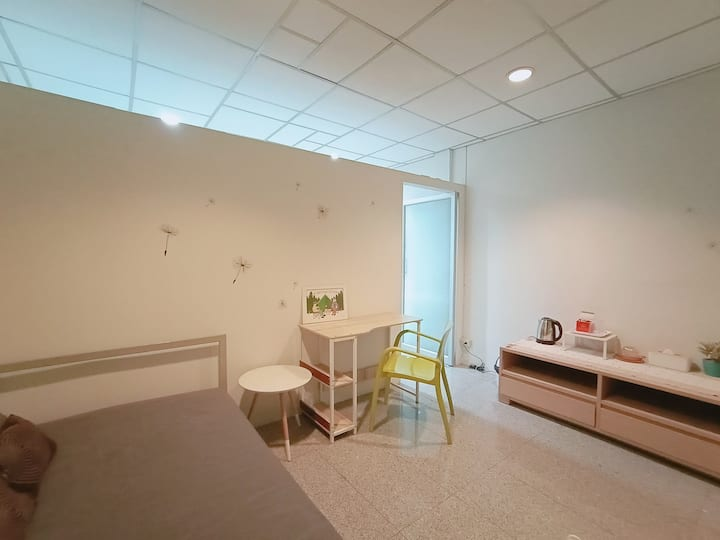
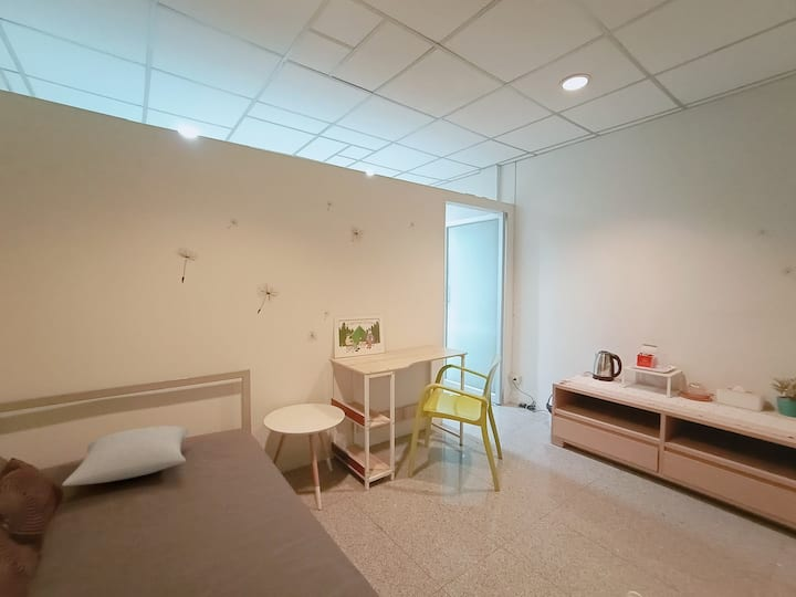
+ pillow [61,425,190,488]
